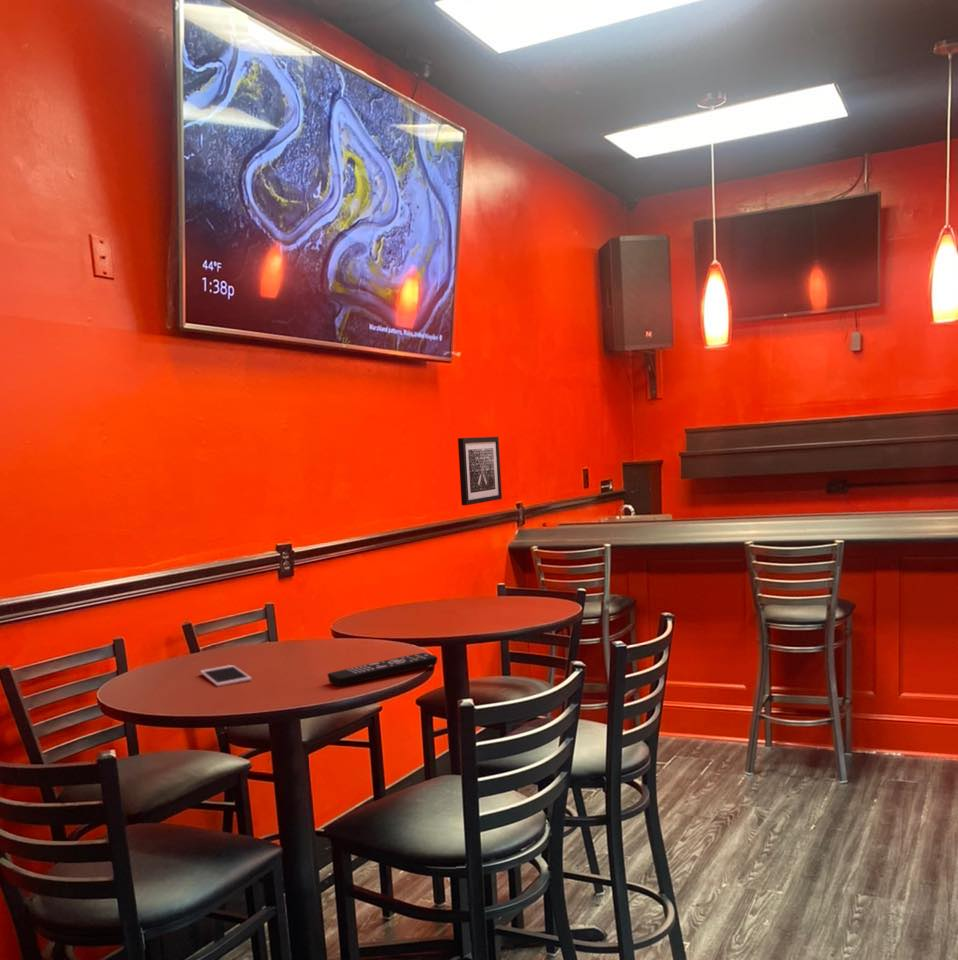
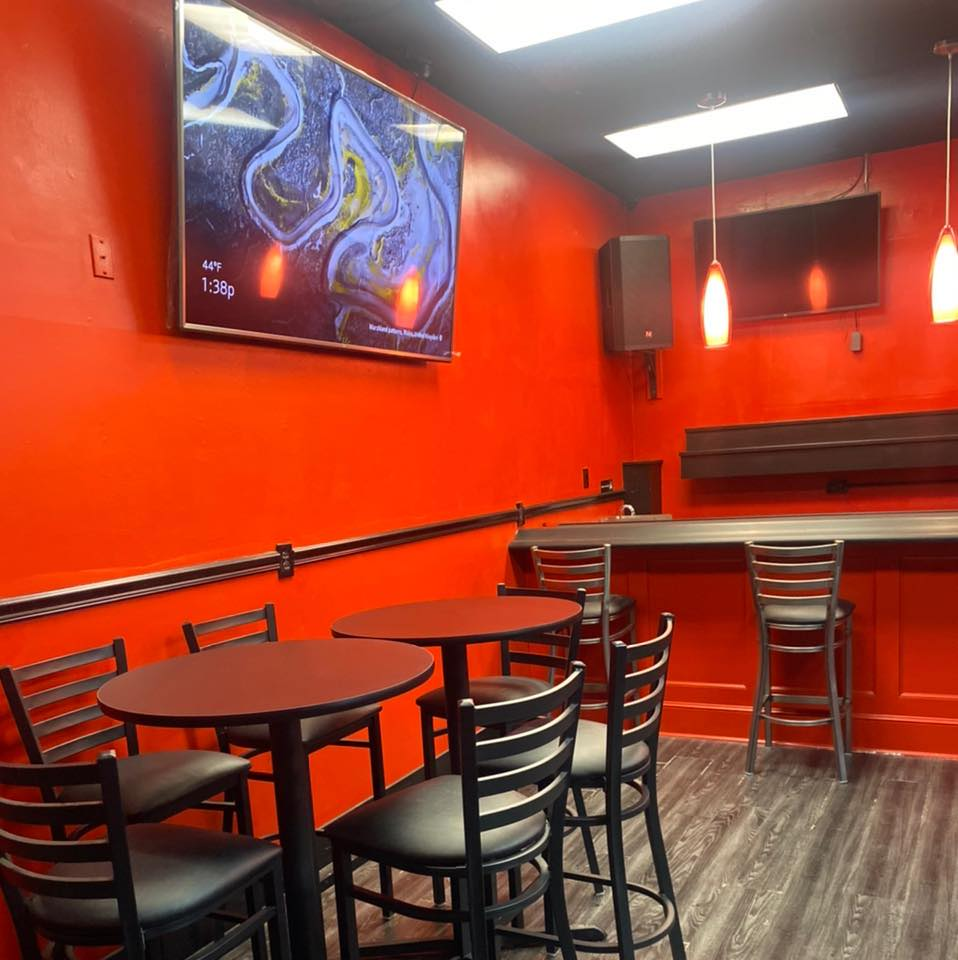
- cell phone [199,664,253,688]
- wall art [457,436,503,506]
- remote control [327,652,439,687]
